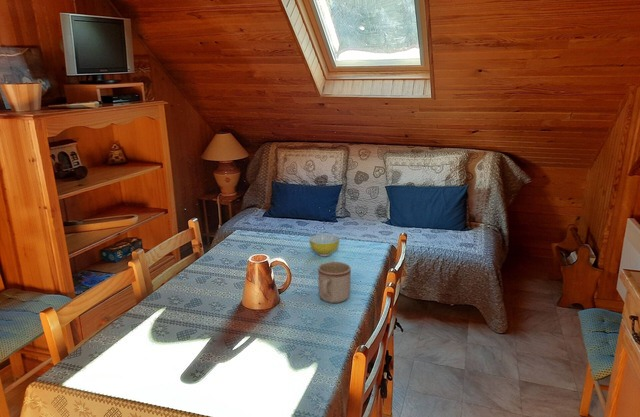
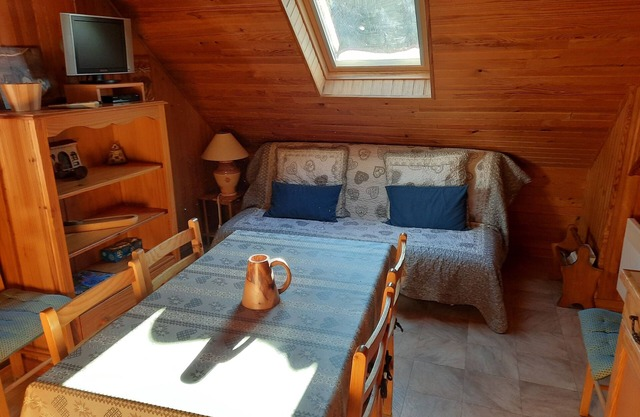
- bowl [308,233,340,257]
- mug [317,261,352,304]
